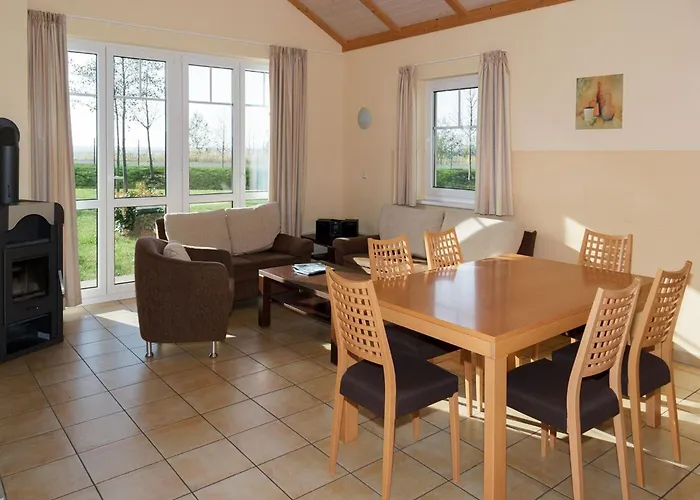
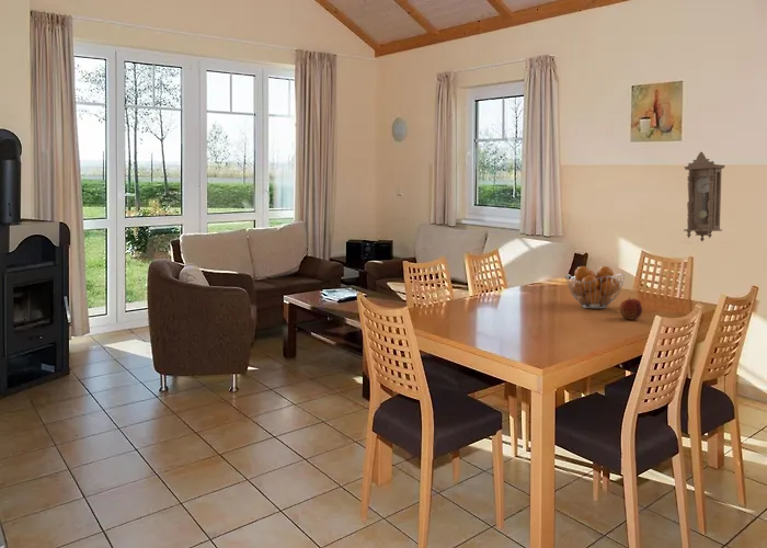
+ apple [618,296,643,321]
+ fruit basket [565,265,626,309]
+ pendulum clock [683,151,726,242]
